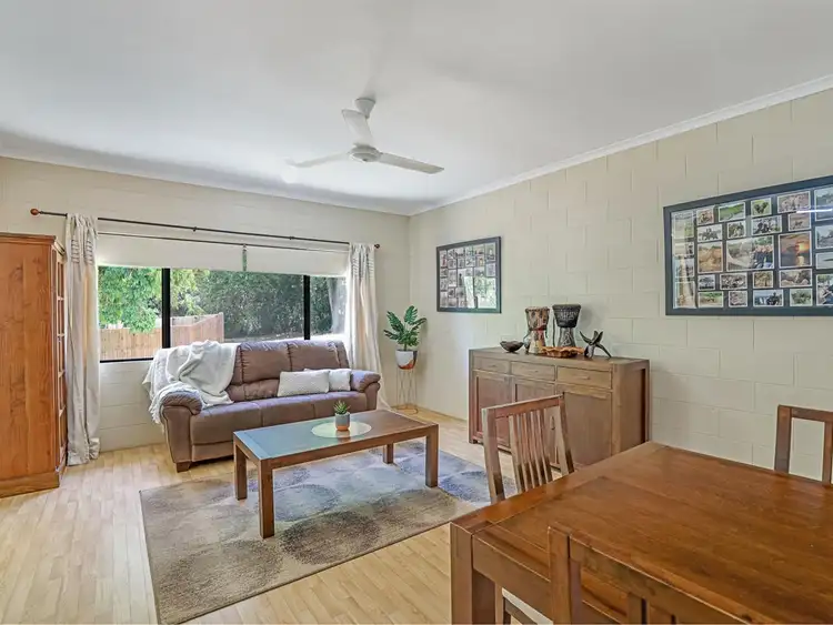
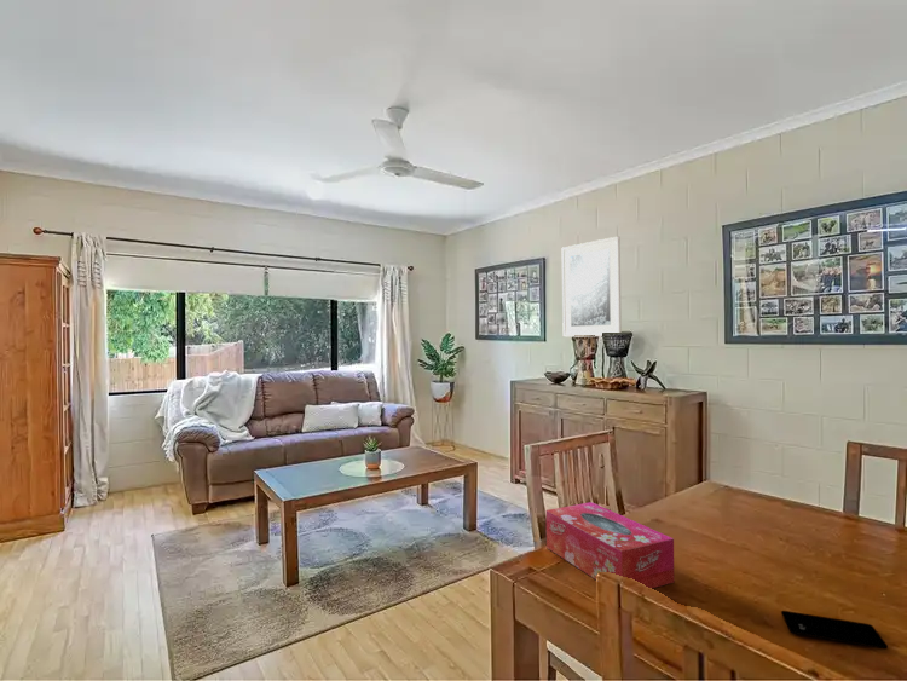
+ tissue box [544,501,676,589]
+ smartphone [780,610,889,651]
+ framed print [561,235,623,337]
